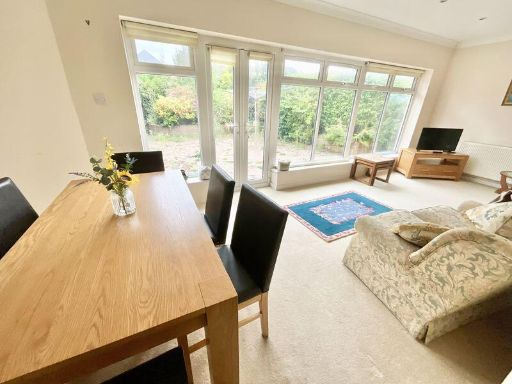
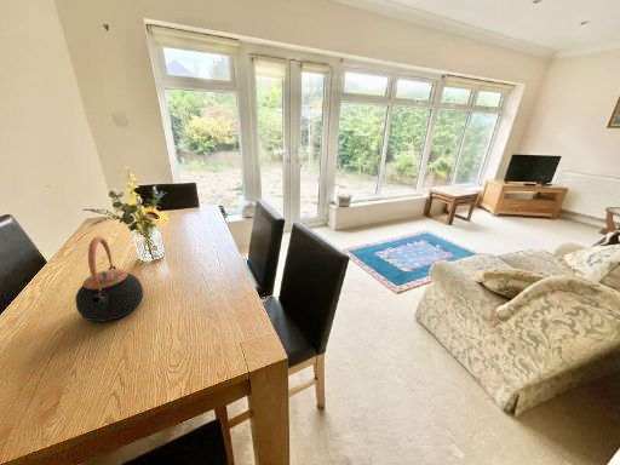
+ teapot [74,235,144,323]
